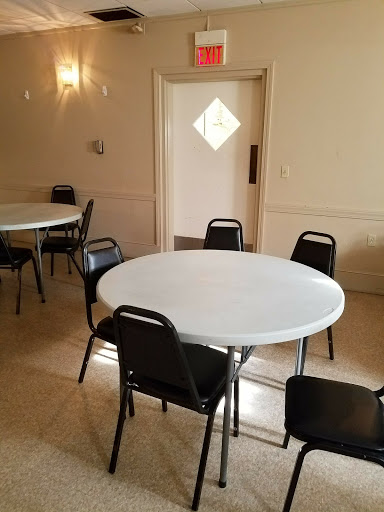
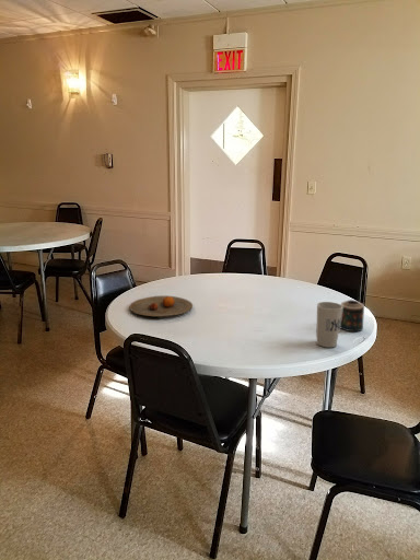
+ plate [128,294,194,317]
+ cup [315,301,343,349]
+ candle [339,299,365,332]
